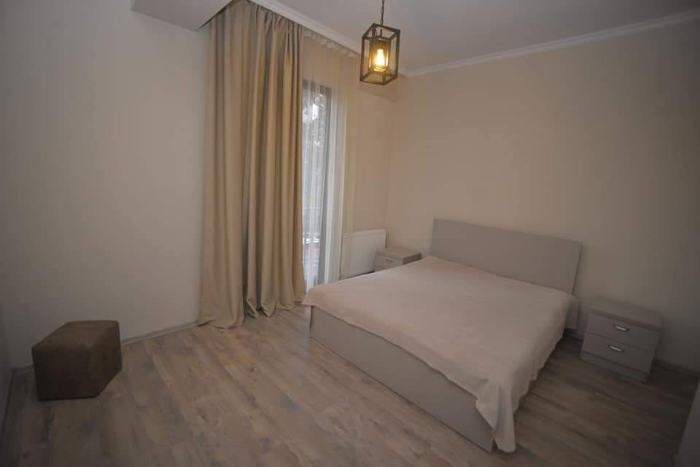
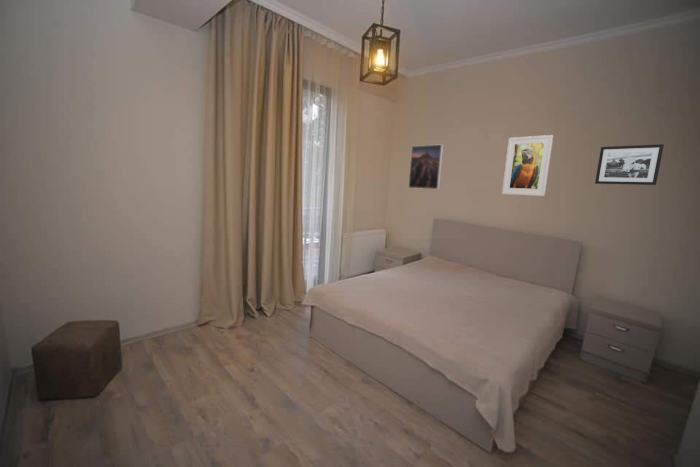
+ picture frame [594,143,665,186]
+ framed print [407,143,444,190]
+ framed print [501,134,554,197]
